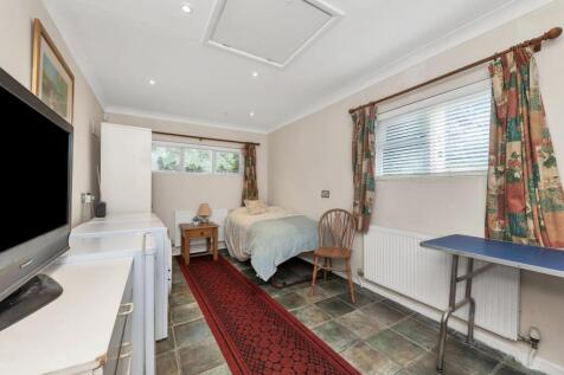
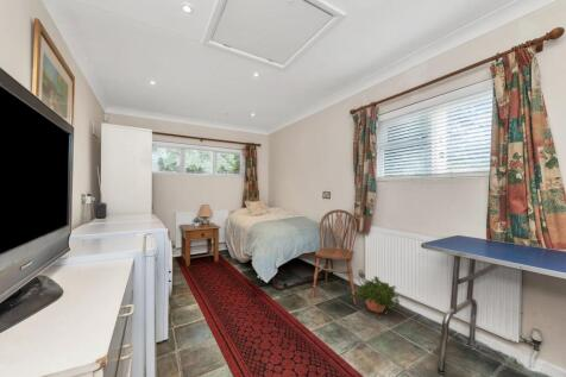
+ potted plant [348,275,402,320]
